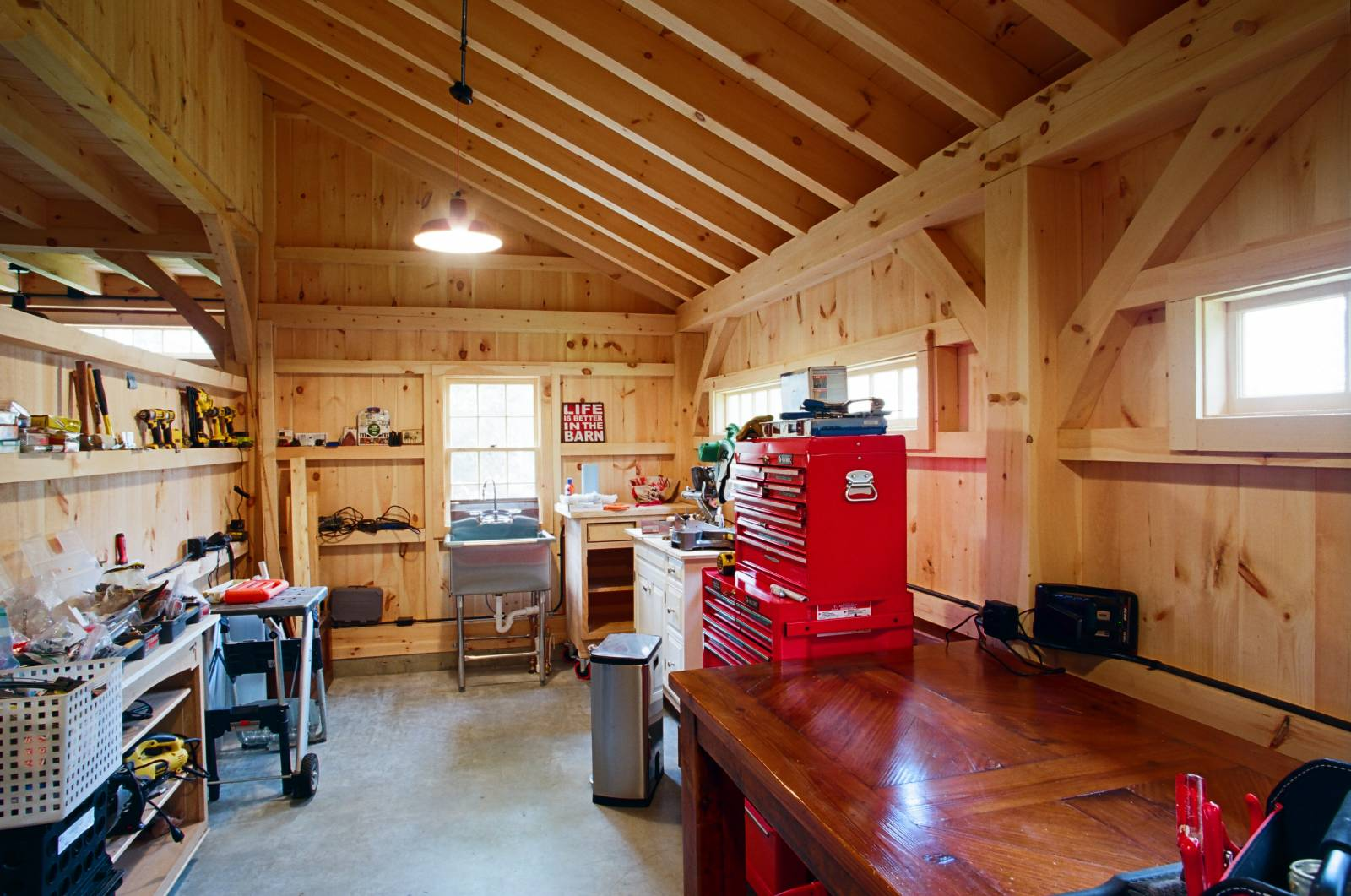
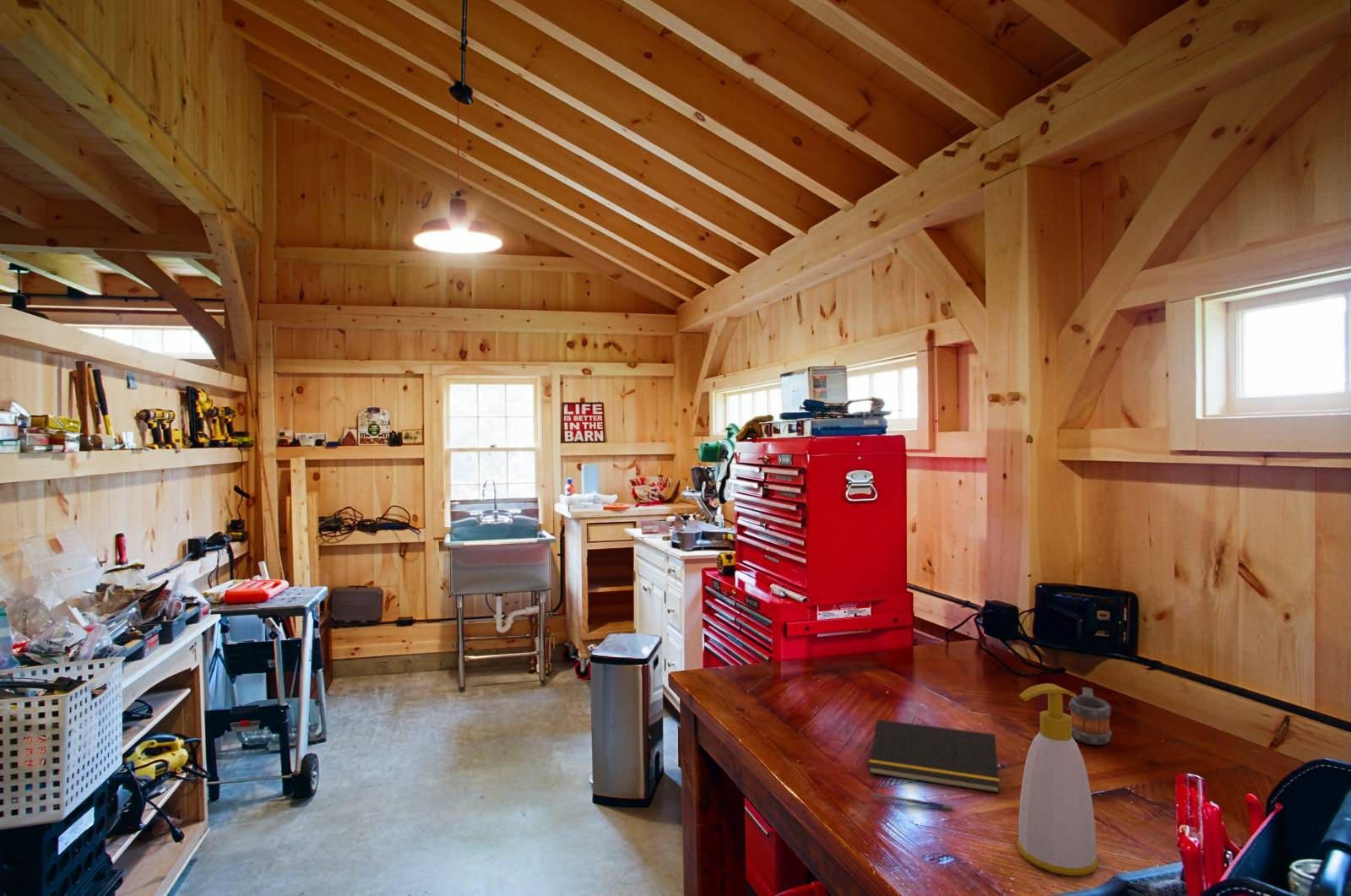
+ notepad [868,719,1001,794]
+ mug [1068,687,1113,746]
+ soap bottle [1016,682,1100,877]
+ pen [869,792,954,812]
